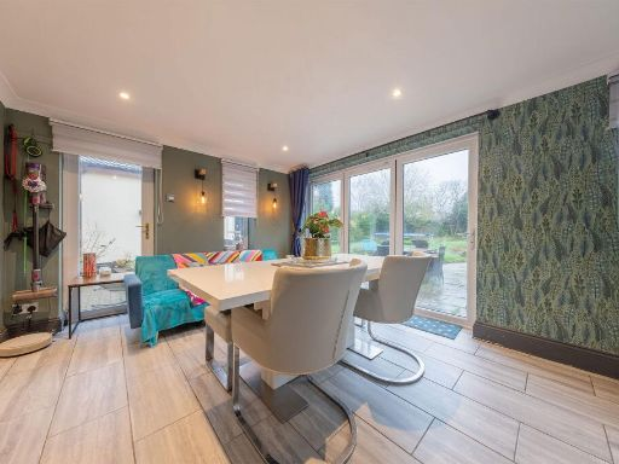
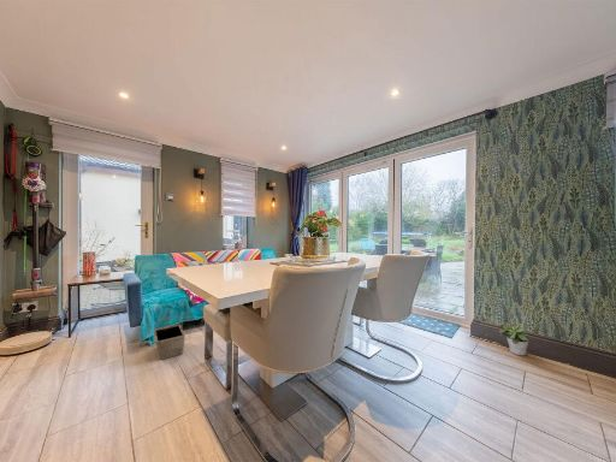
+ potted plant [497,321,532,356]
+ basket [153,315,186,361]
